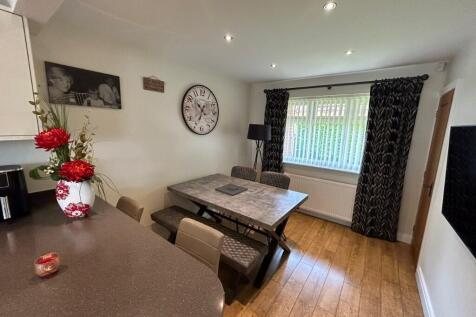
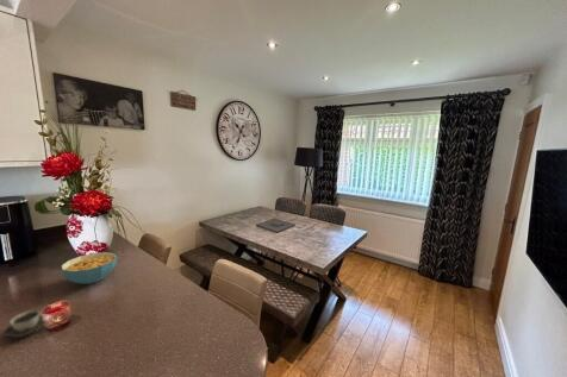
+ cereal bowl [61,251,118,285]
+ cup [2,309,48,339]
